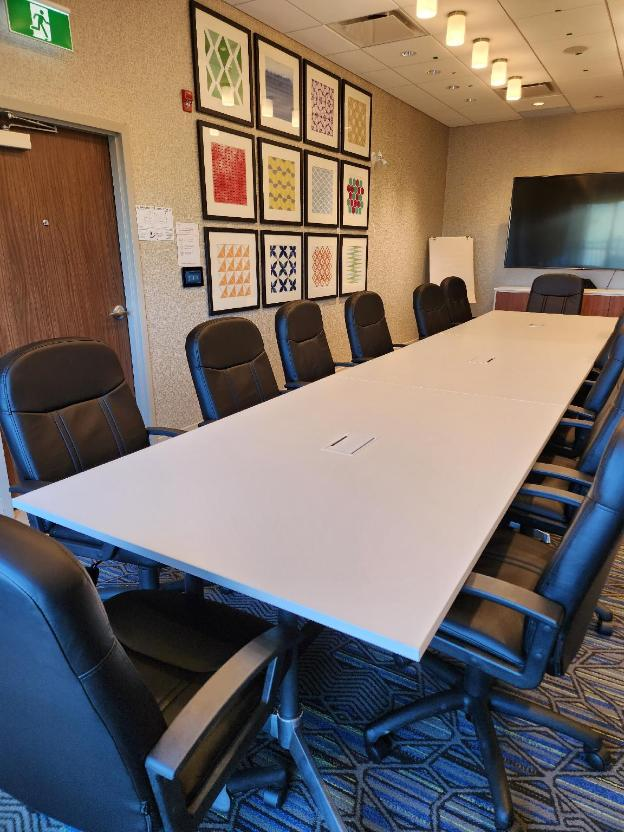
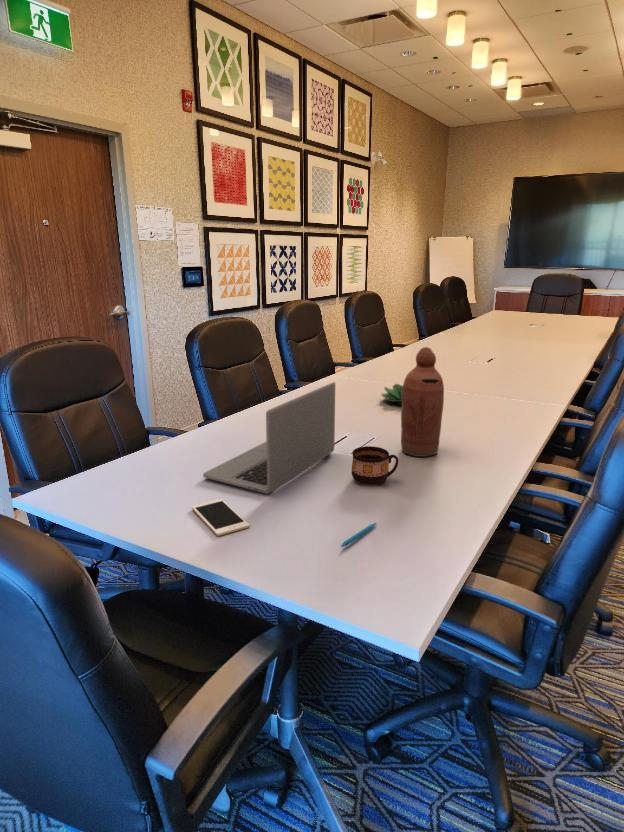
+ cup [351,445,400,486]
+ pen [340,522,377,548]
+ succulent plant [380,383,403,405]
+ bottle [400,346,445,458]
+ laptop [202,381,336,494]
+ cell phone [191,498,250,537]
